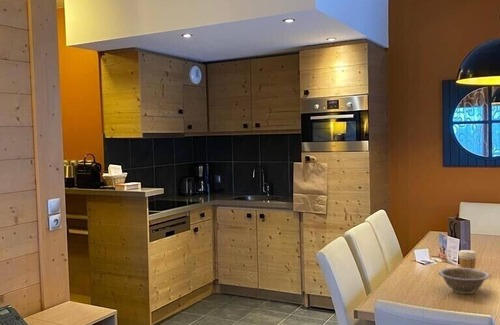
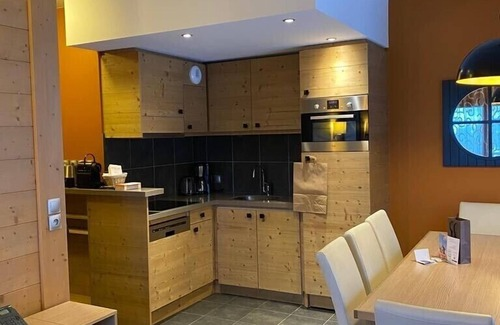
- decorative bowl [437,267,490,295]
- coffee cup [457,249,477,269]
